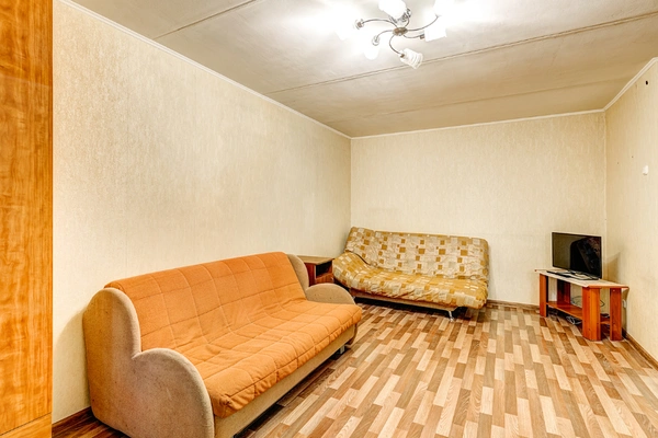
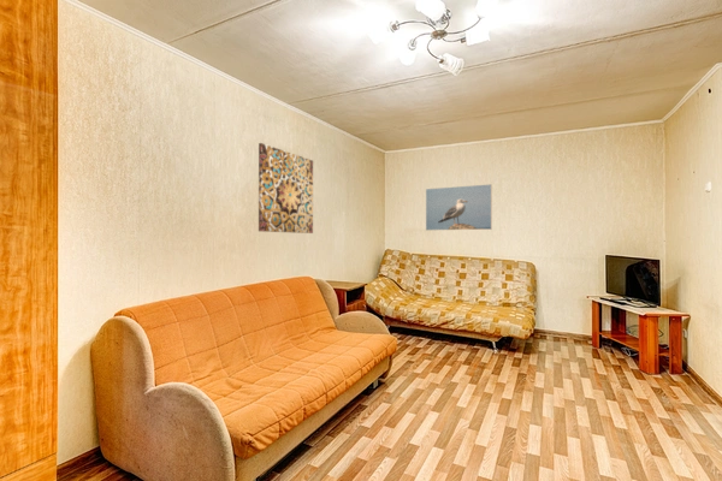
+ wall art [258,142,314,234]
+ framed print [425,183,493,232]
